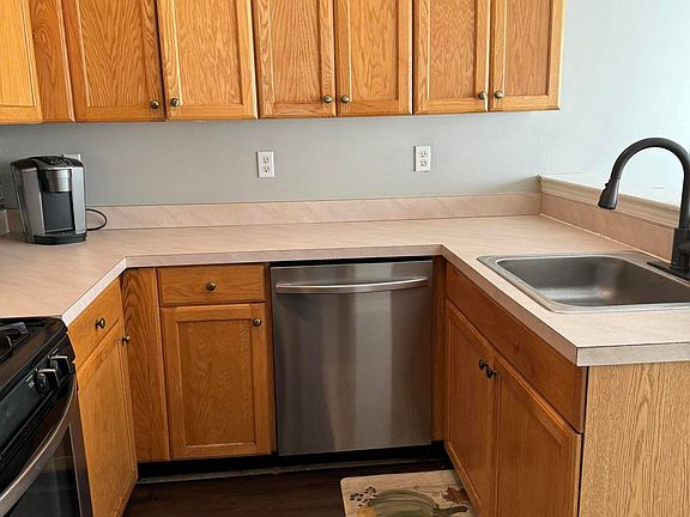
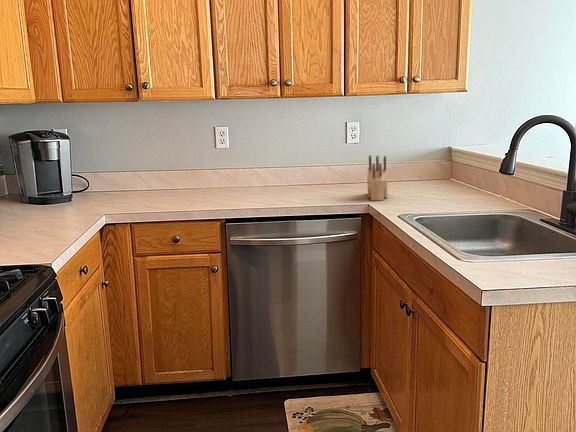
+ knife block [366,154,389,201]
